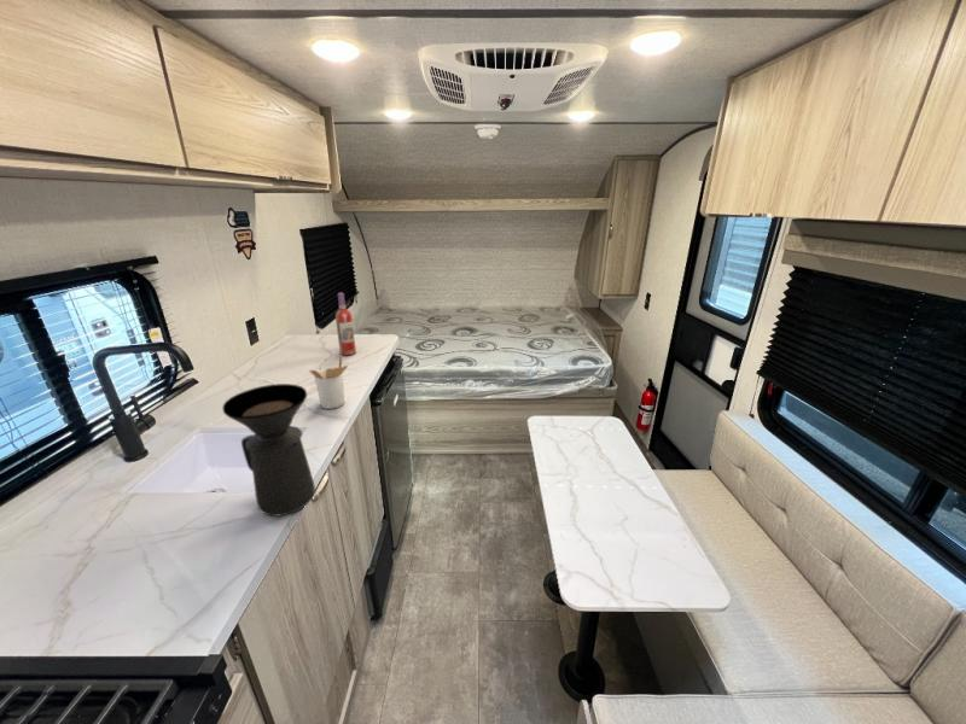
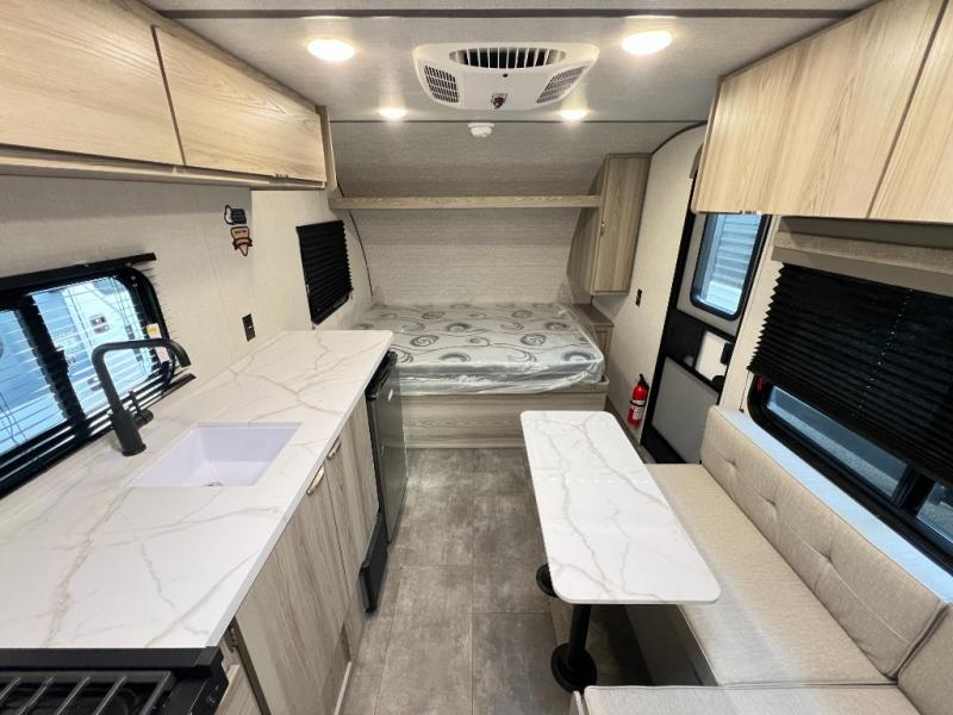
- wine bottle [334,291,357,357]
- utensil holder [308,355,349,410]
- coffee maker [221,383,316,518]
